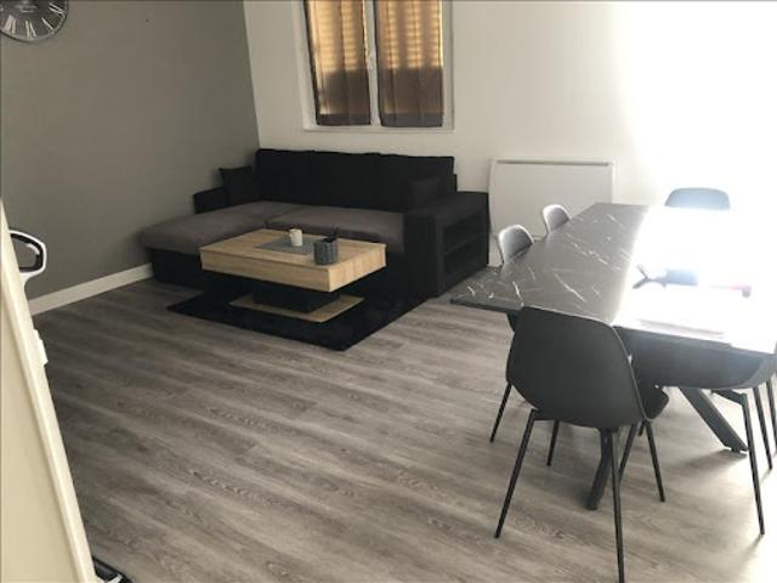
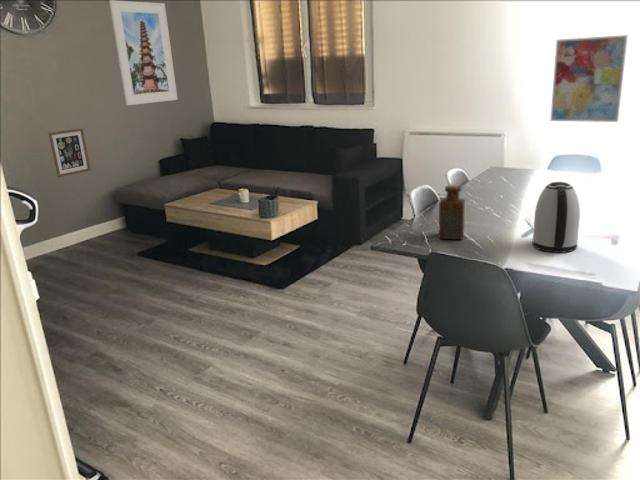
+ wall art [550,34,629,123]
+ wall art [48,127,92,178]
+ kettle [532,181,581,254]
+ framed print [108,0,179,106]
+ bottle [438,183,466,240]
